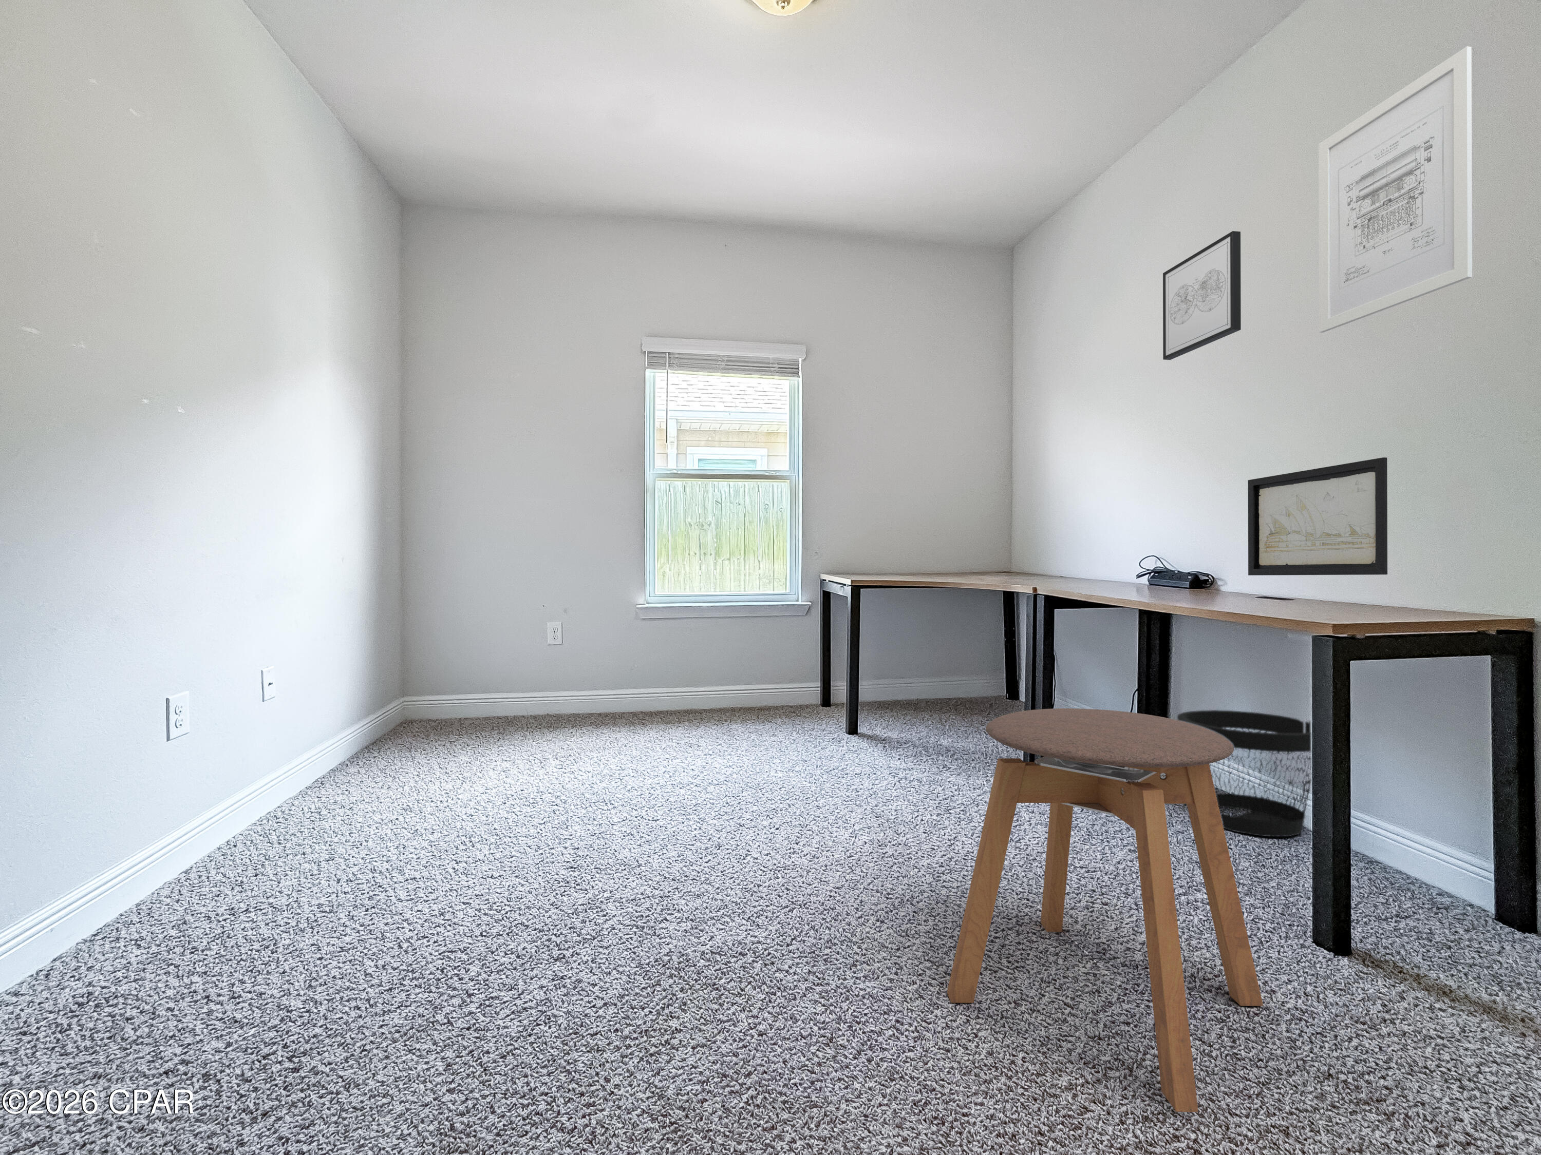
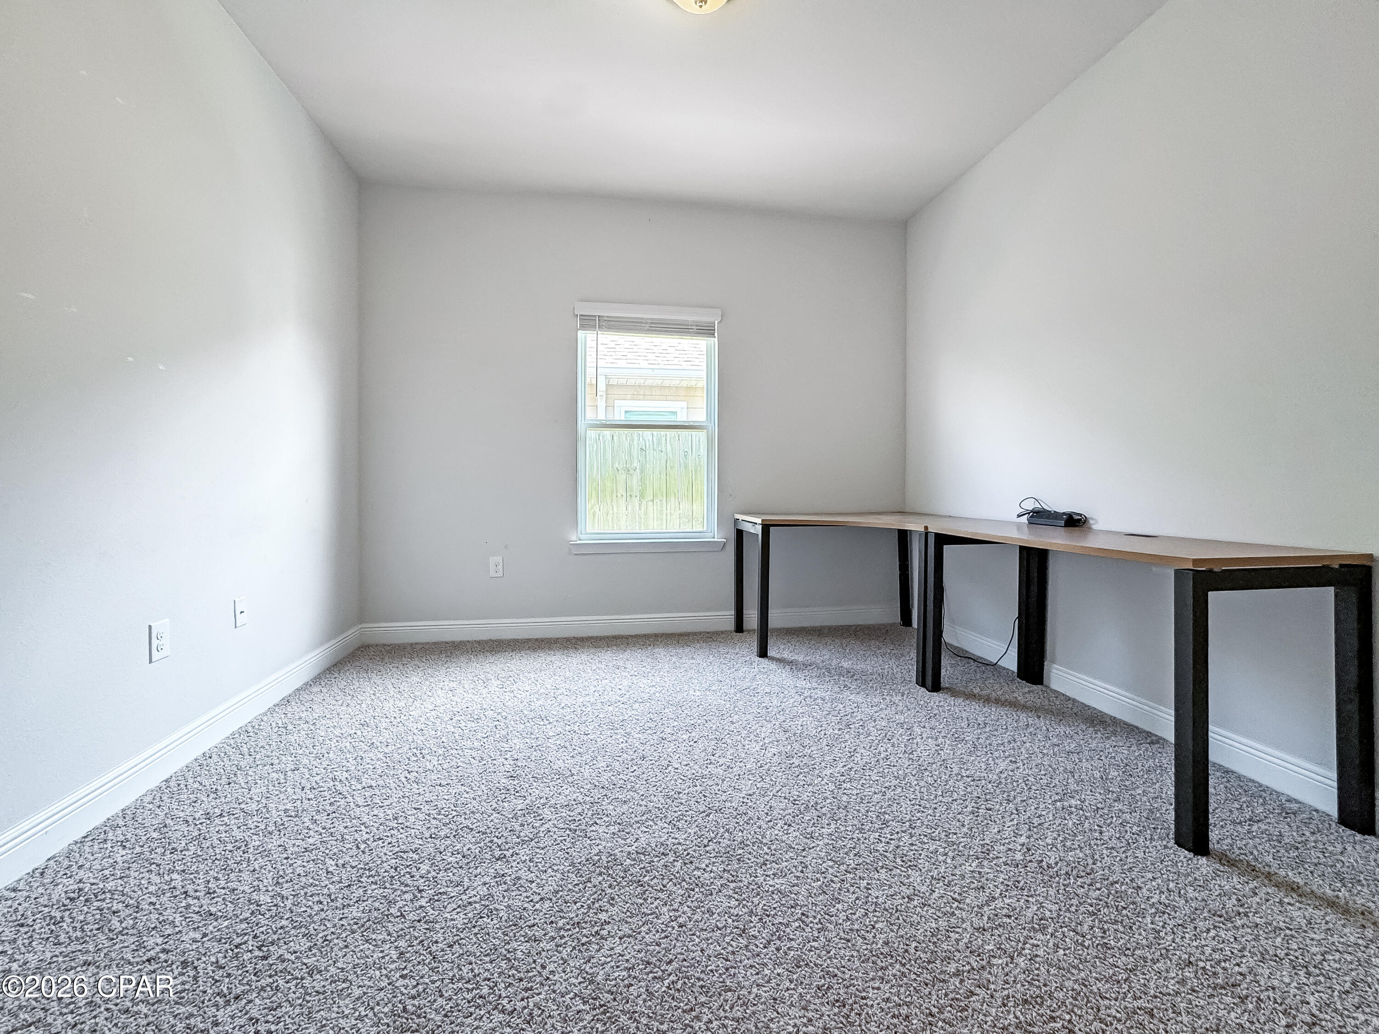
- wall art [1162,231,1241,360]
- wall art [1247,457,1388,576]
- wall art [1318,46,1473,334]
- stool [946,707,1263,1113]
- wastebasket [1177,710,1312,837]
